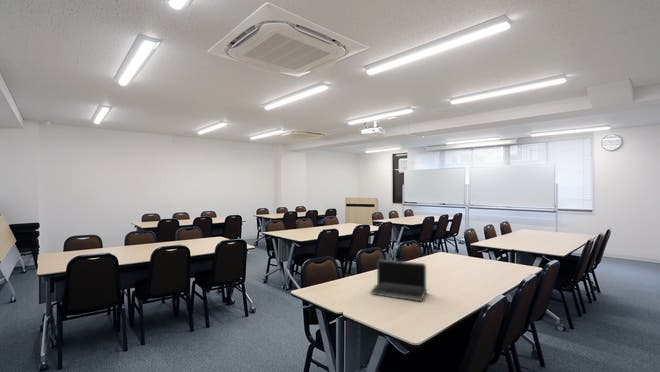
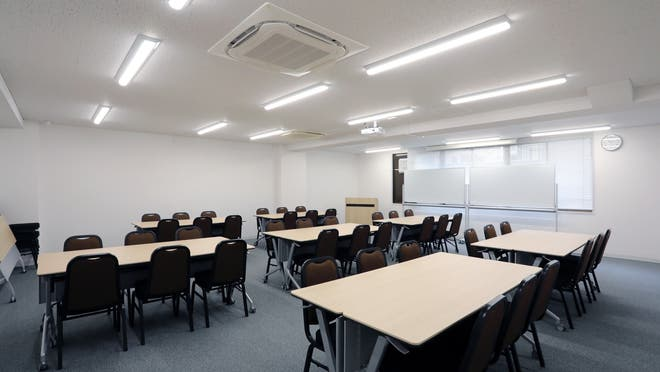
- laptop [370,259,428,302]
